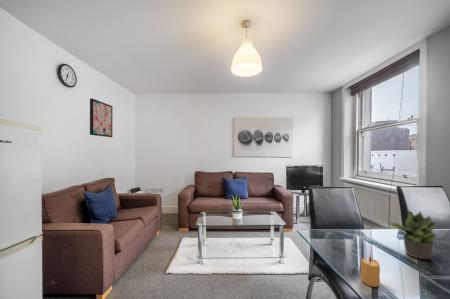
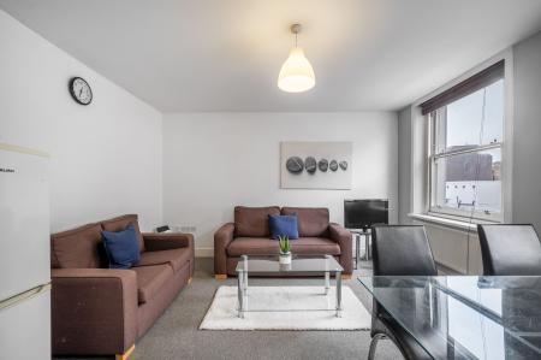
- candle [360,253,381,288]
- wall art [89,97,113,138]
- potted plant [388,209,438,260]
